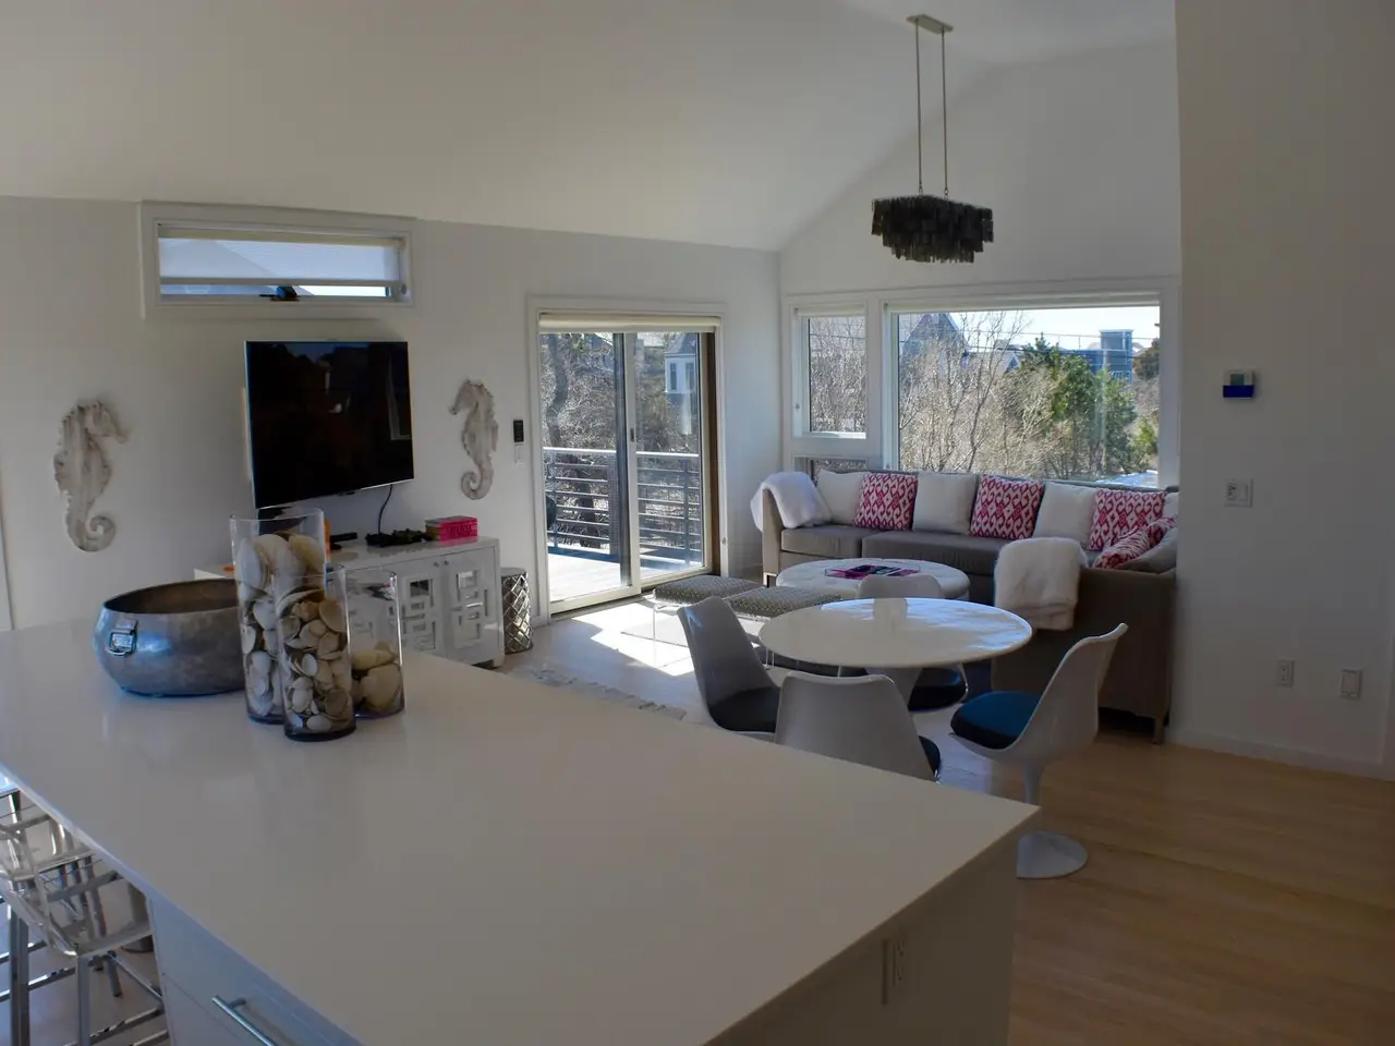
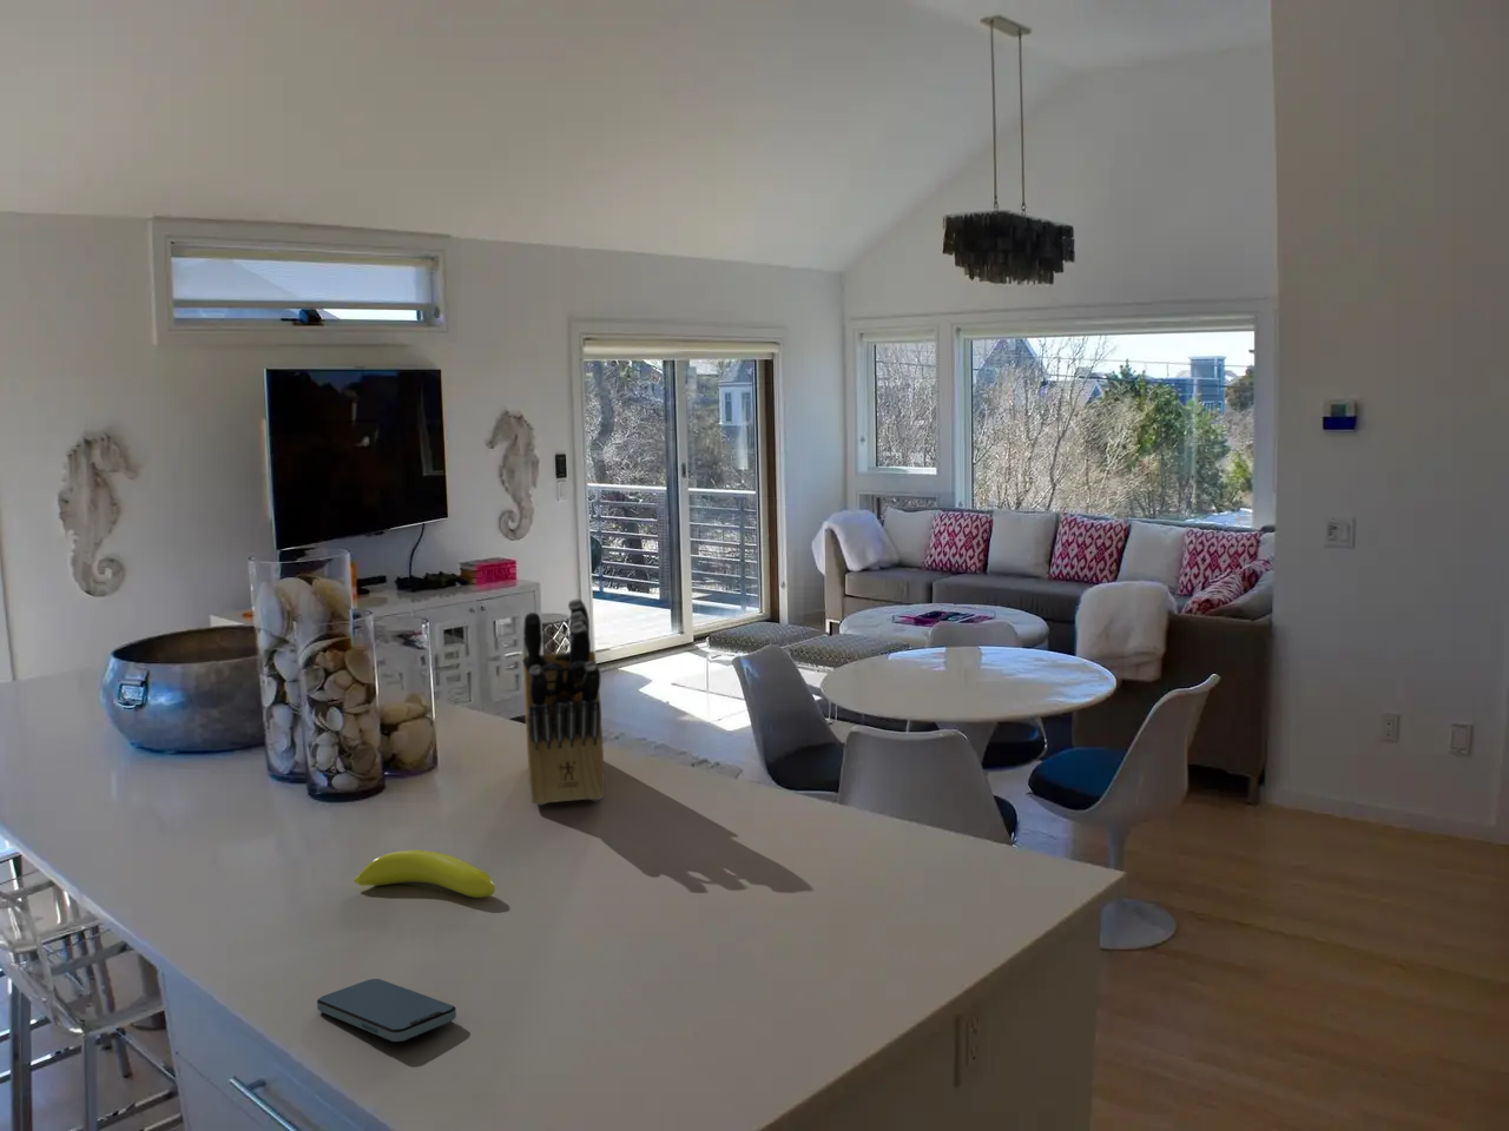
+ knife block [522,598,606,805]
+ banana [353,849,497,899]
+ smartphone [316,978,457,1043]
